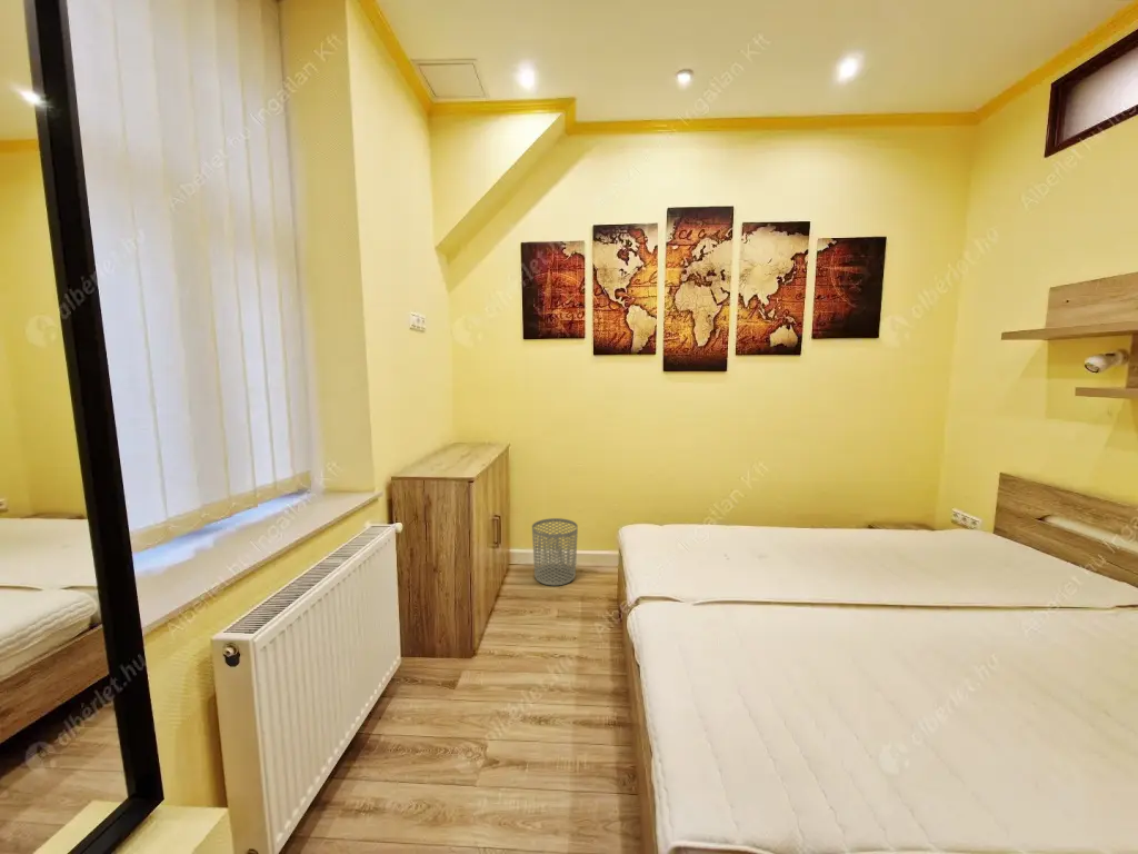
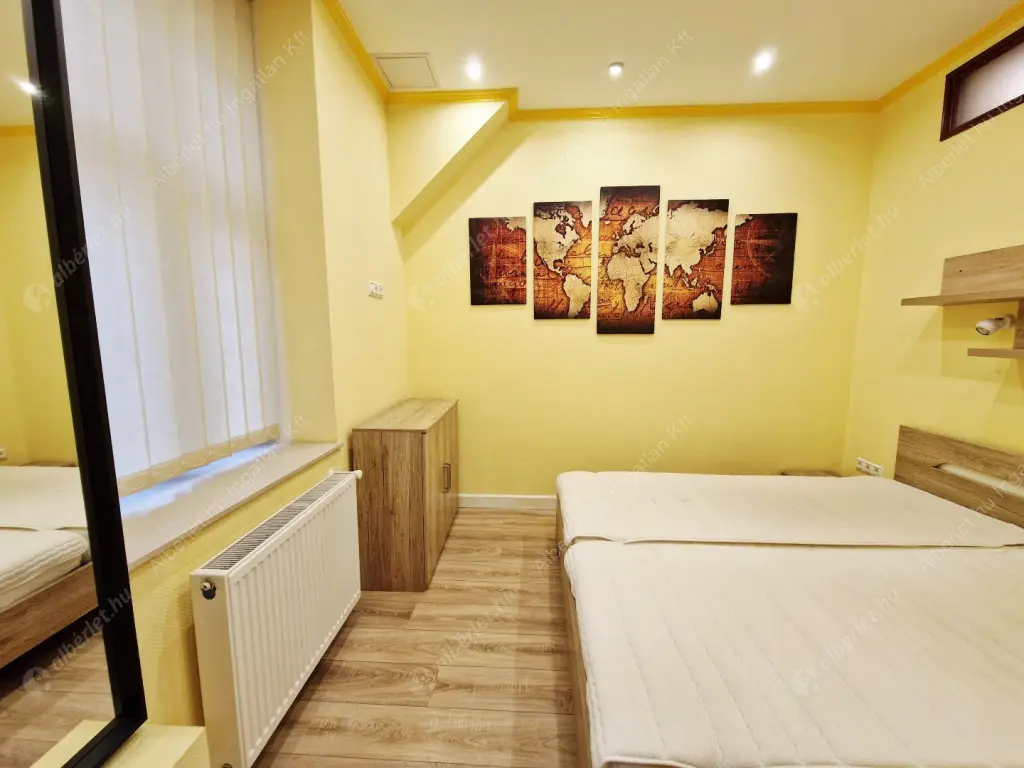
- waste bin [531,517,579,586]
